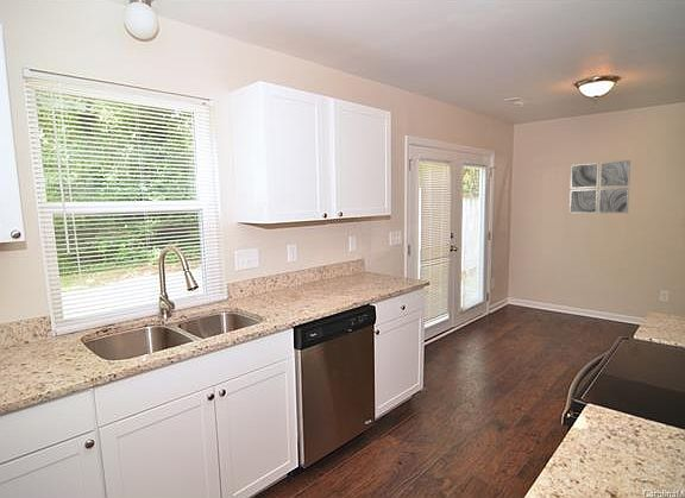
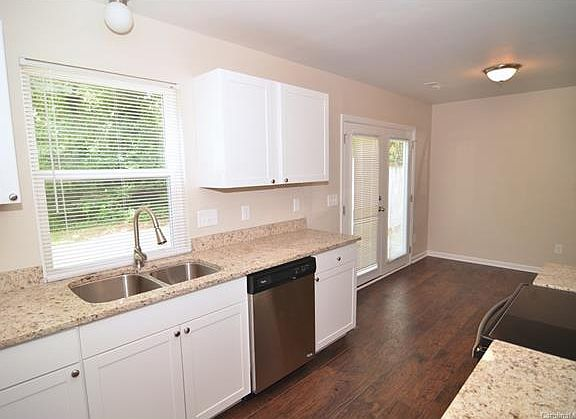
- wall art [568,159,631,215]
